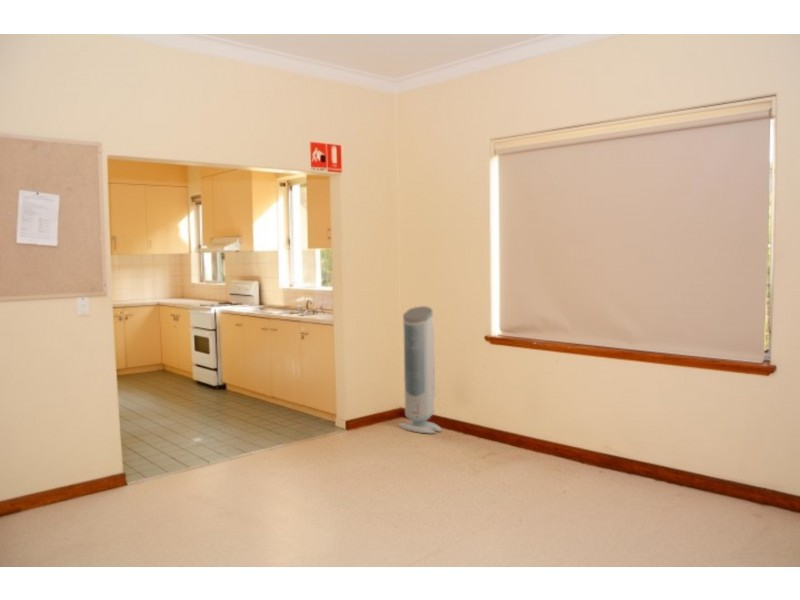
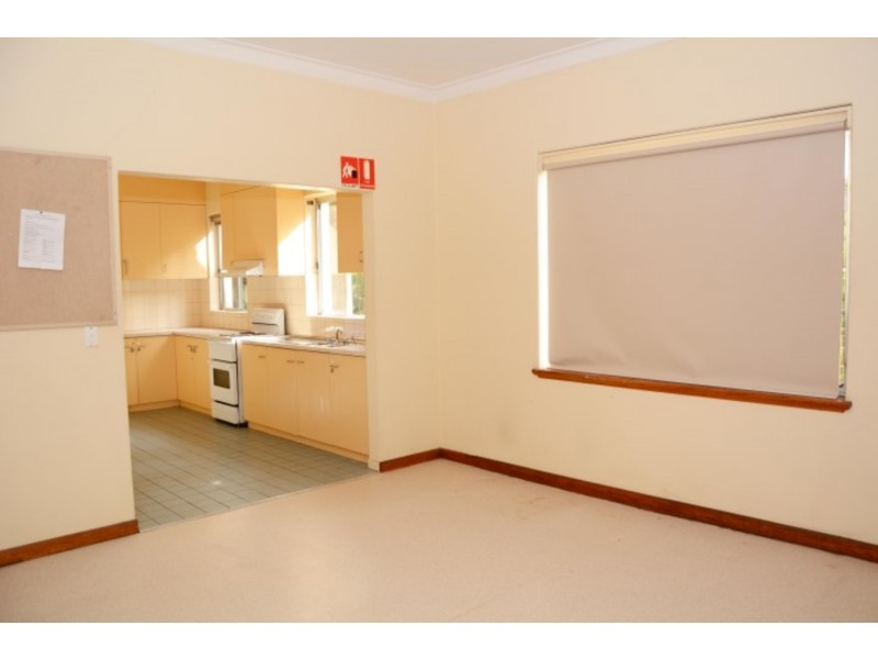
- air purifier [397,305,443,434]
